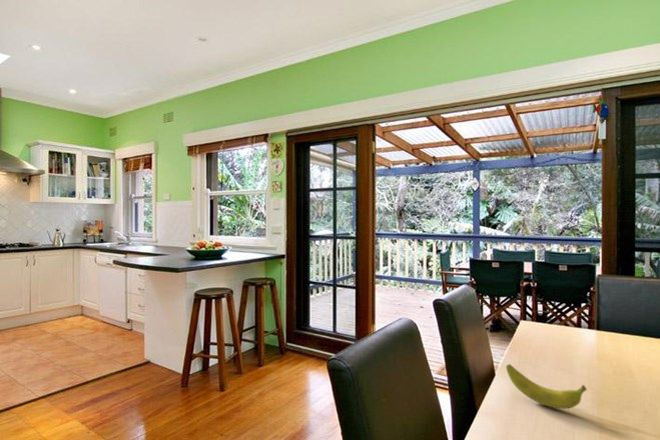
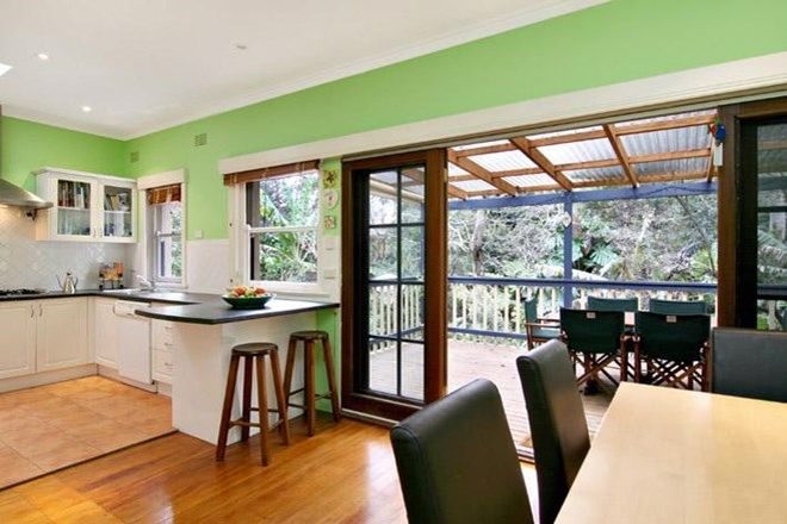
- banana [505,363,588,410]
